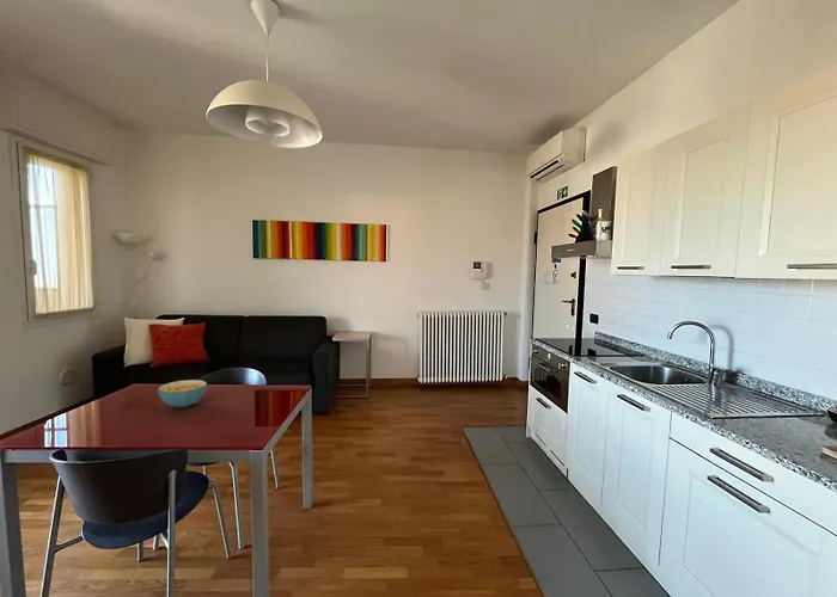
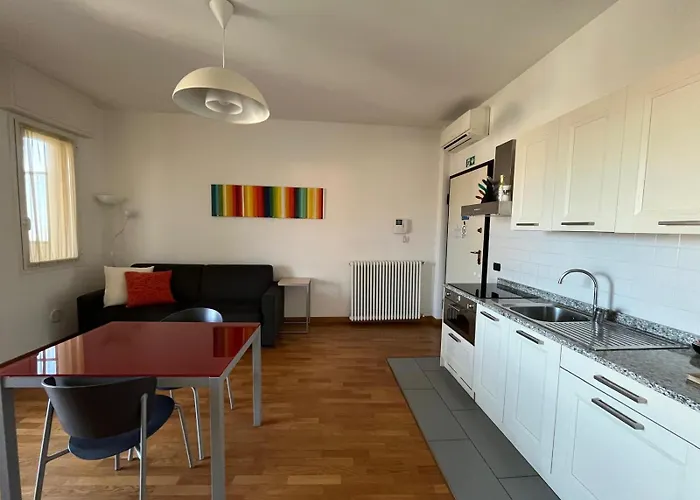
- cereal bowl [157,378,208,408]
